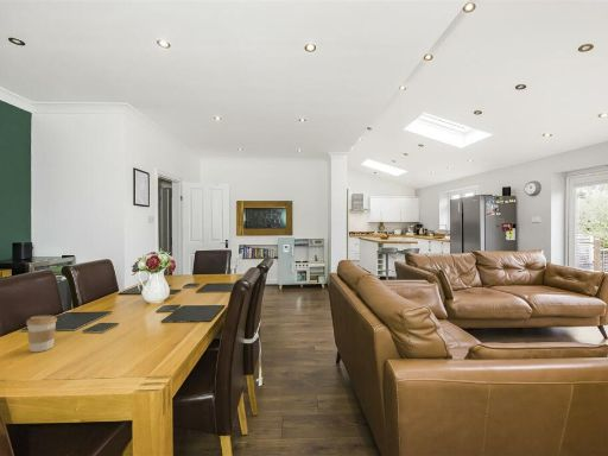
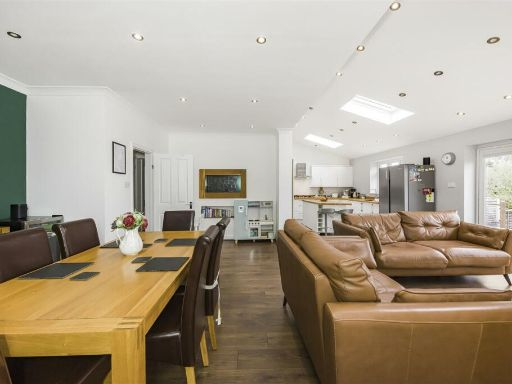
- coffee cup [25,315,58,353]
